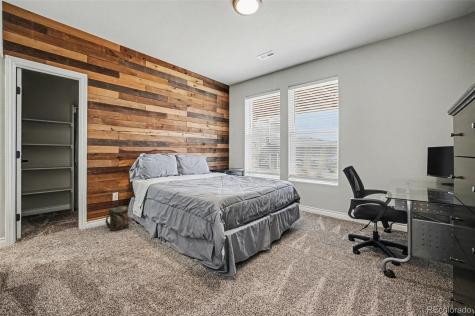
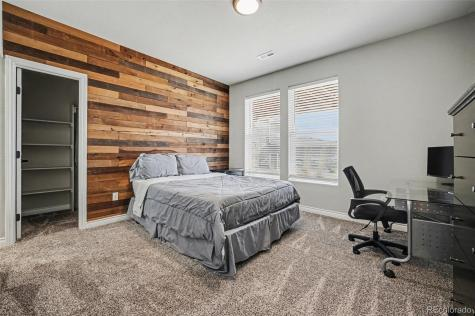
- backpack [104,205,131,232]
